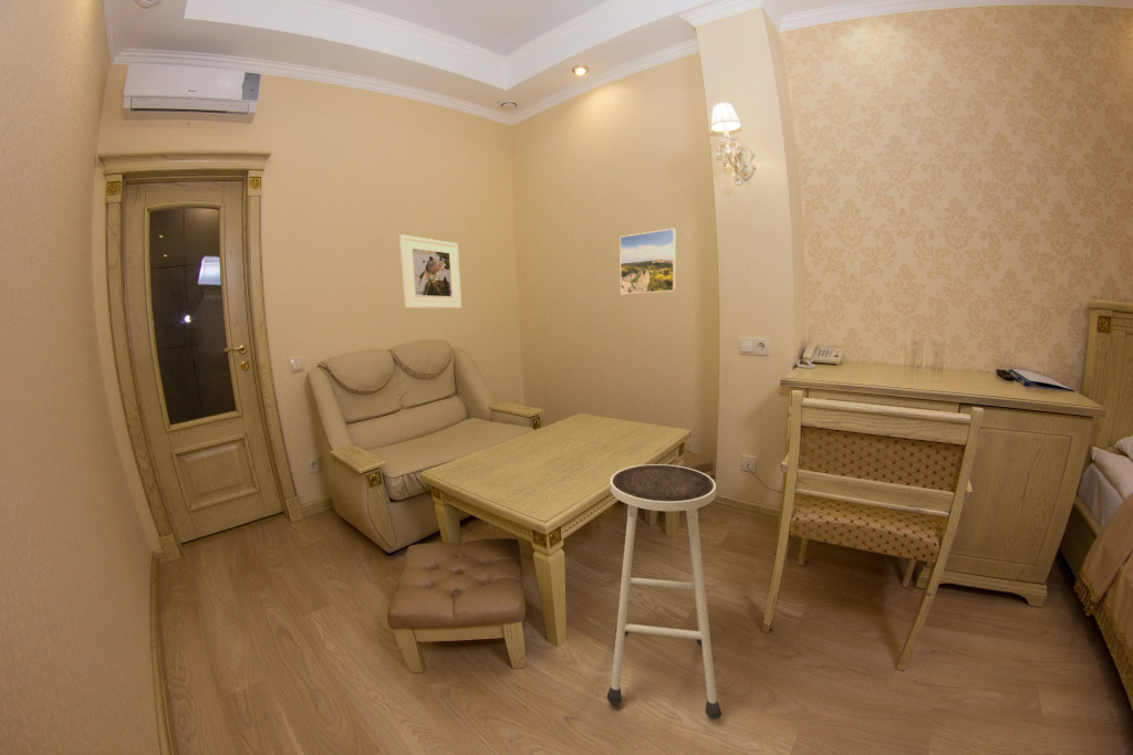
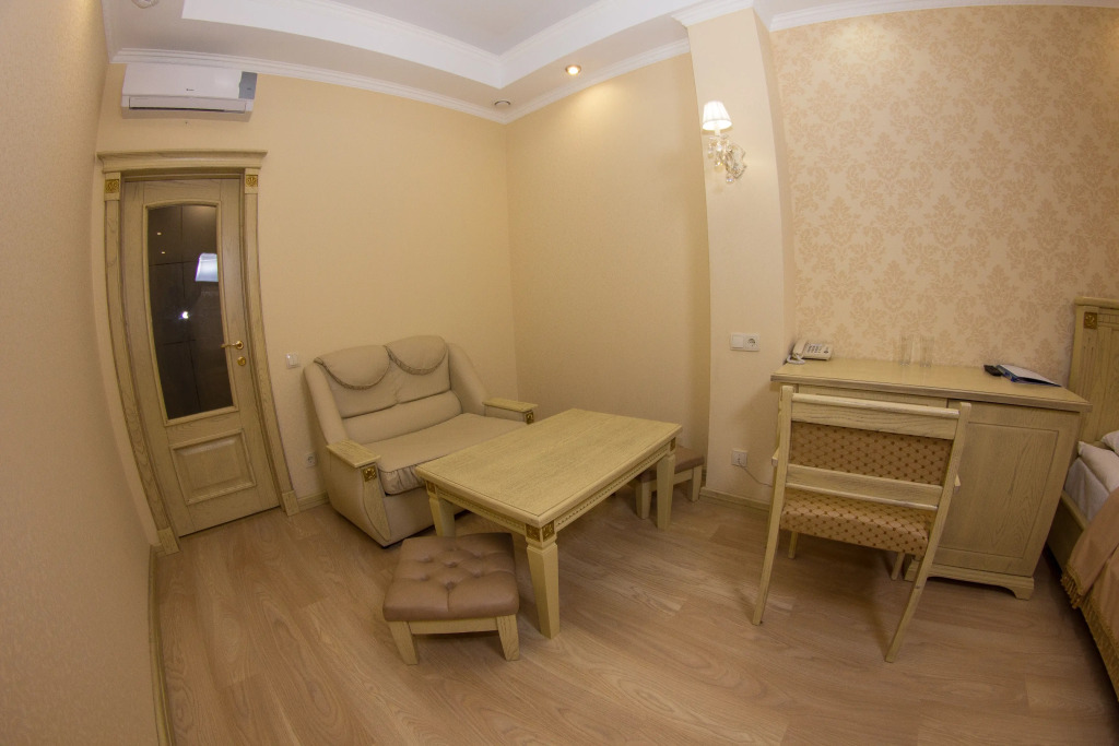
- stool [606,463,723,721]
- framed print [619,228,677,295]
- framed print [398,233,462,310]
